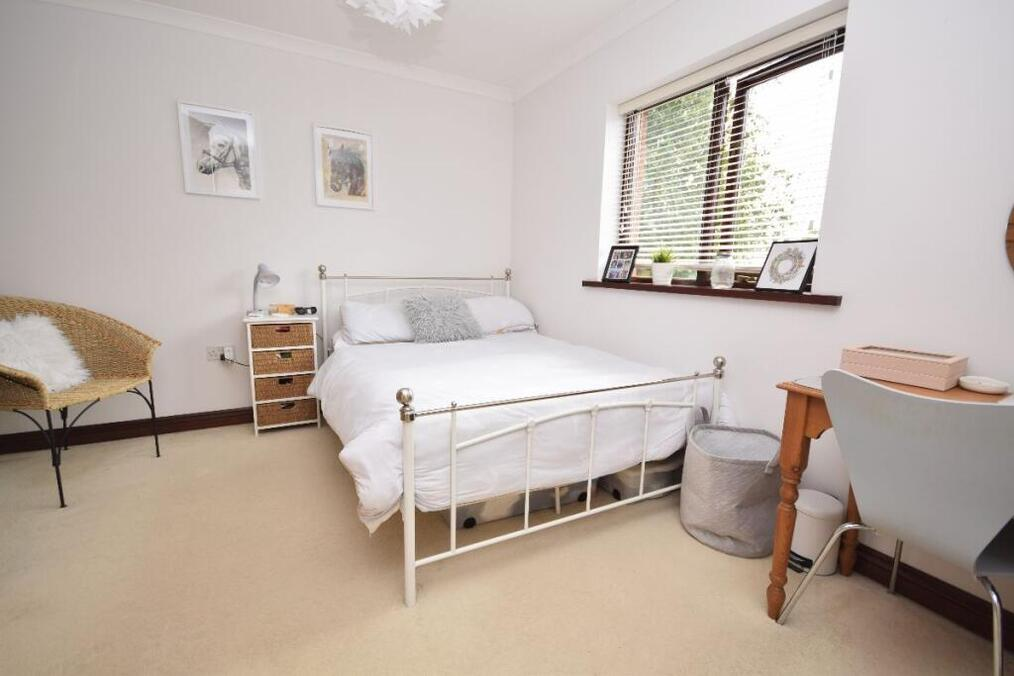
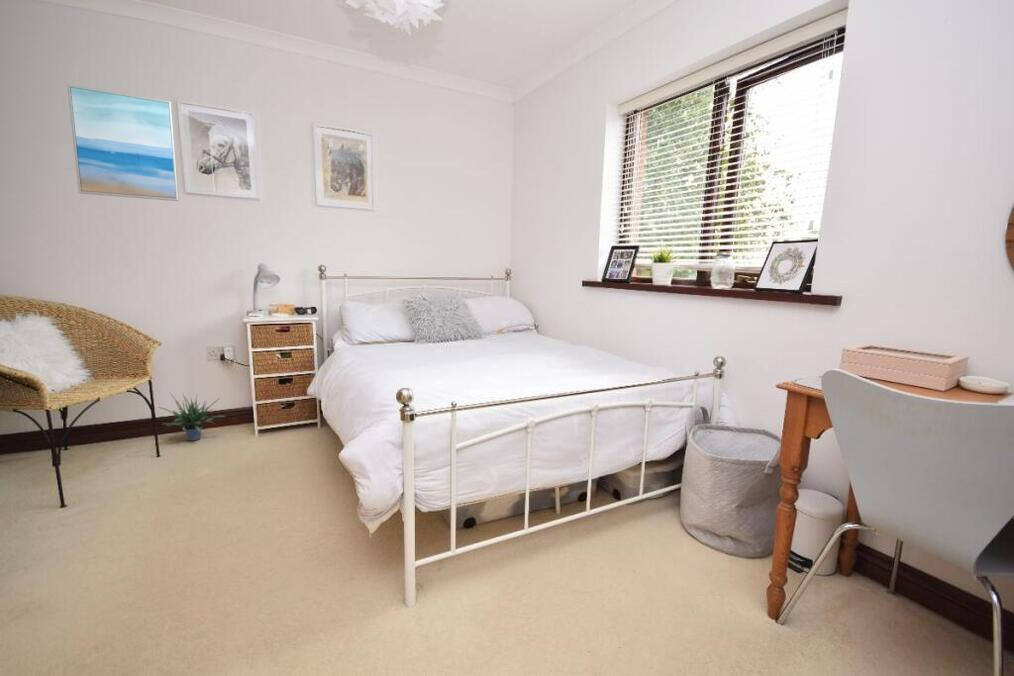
+ potted plant [157,392,226,442]
+ wall art [66,83,180,202]
